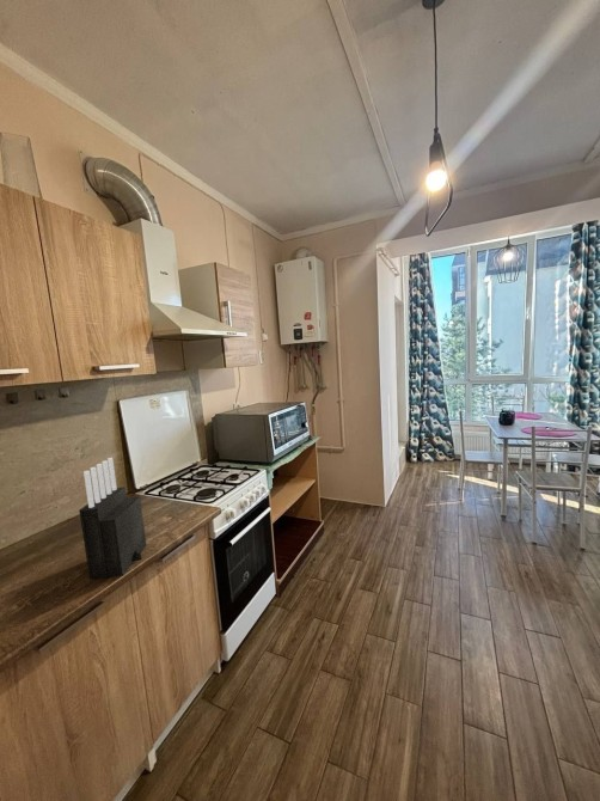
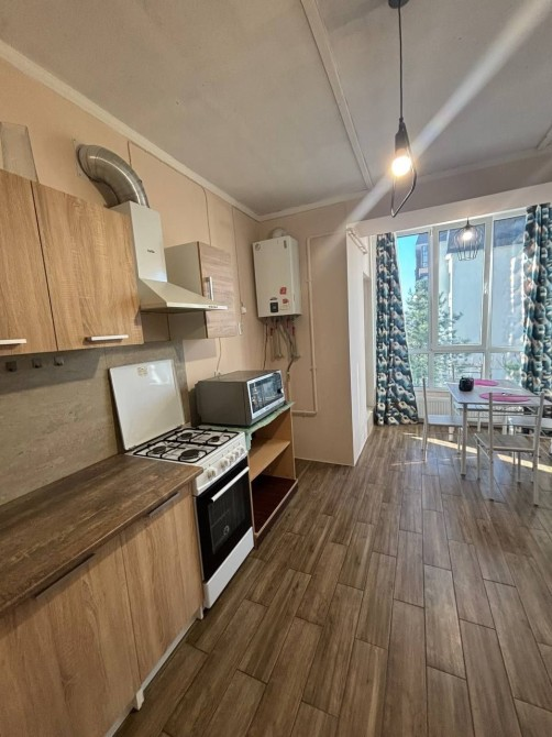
- knife block [78,457,147,580]
